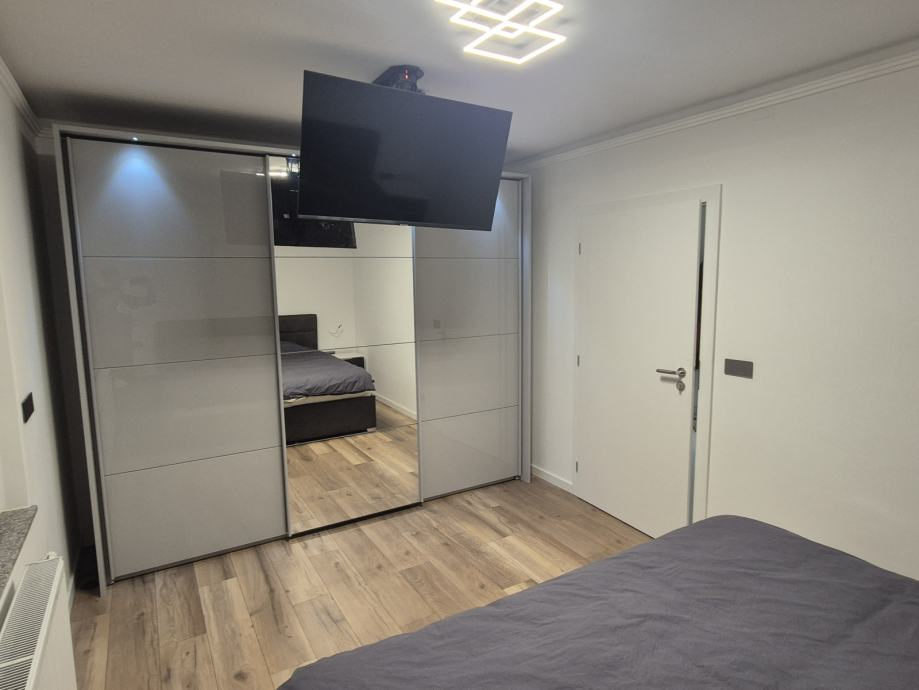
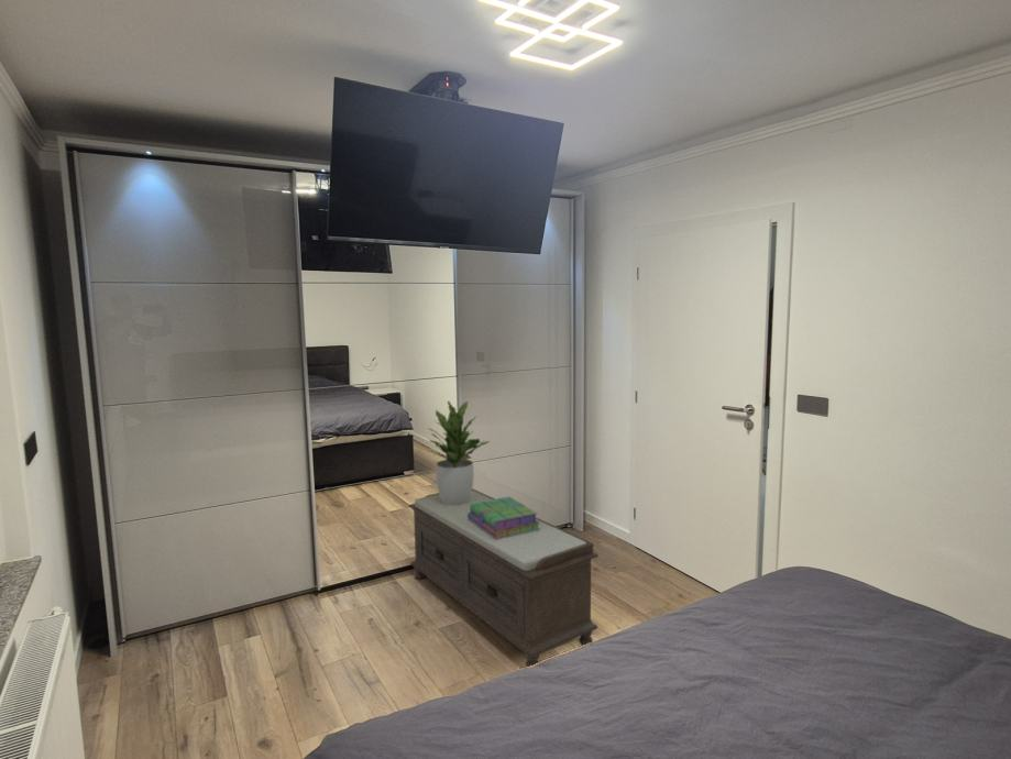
+ potted plant [426,399,492,506]
+ stack of books [468,496,540,539]
+ bench [408,487,600,668]
